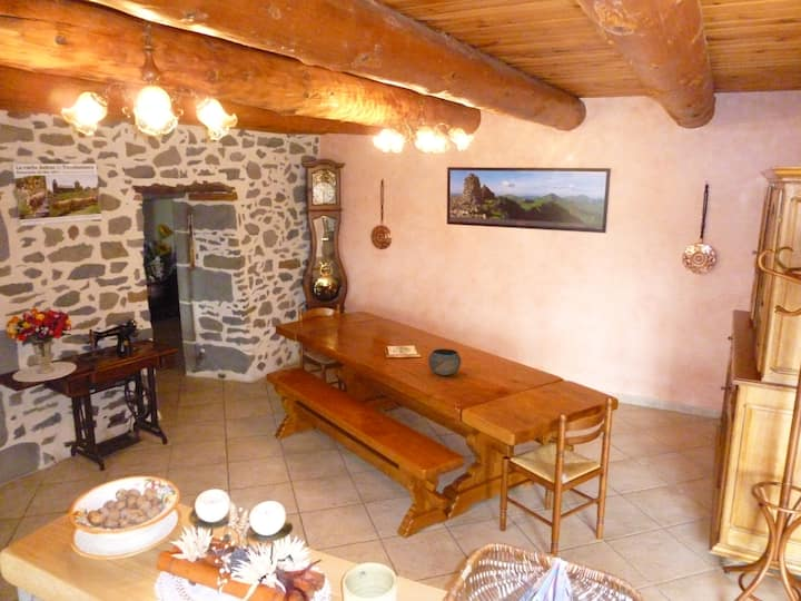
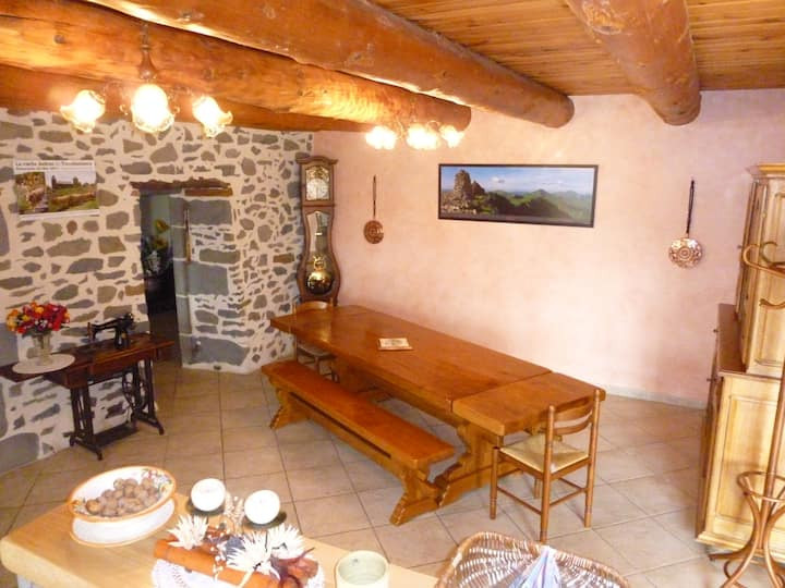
- bowl [427,347,462,376]
